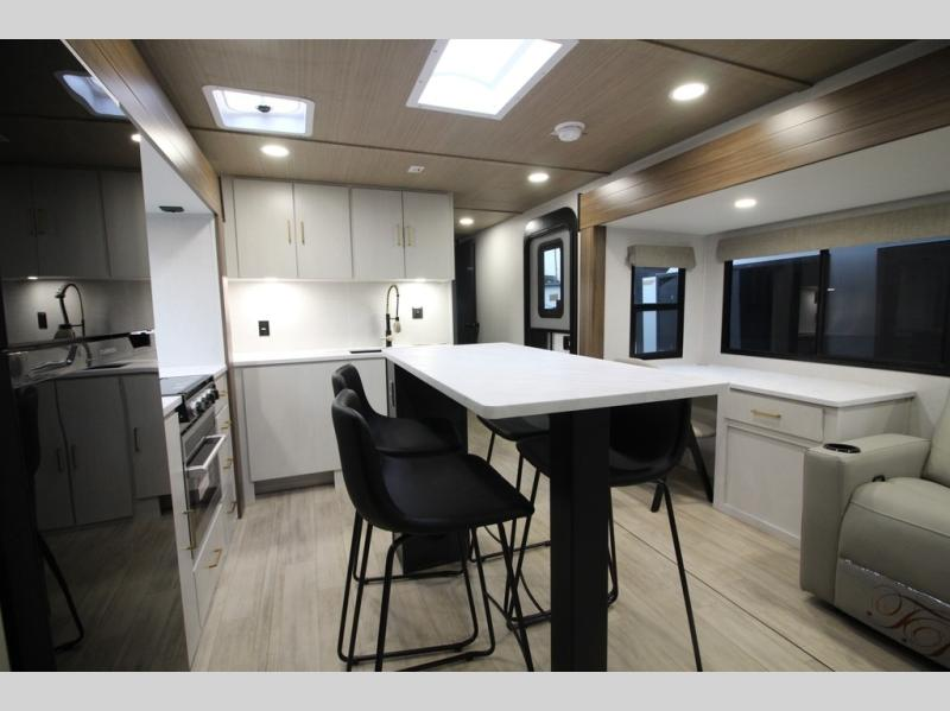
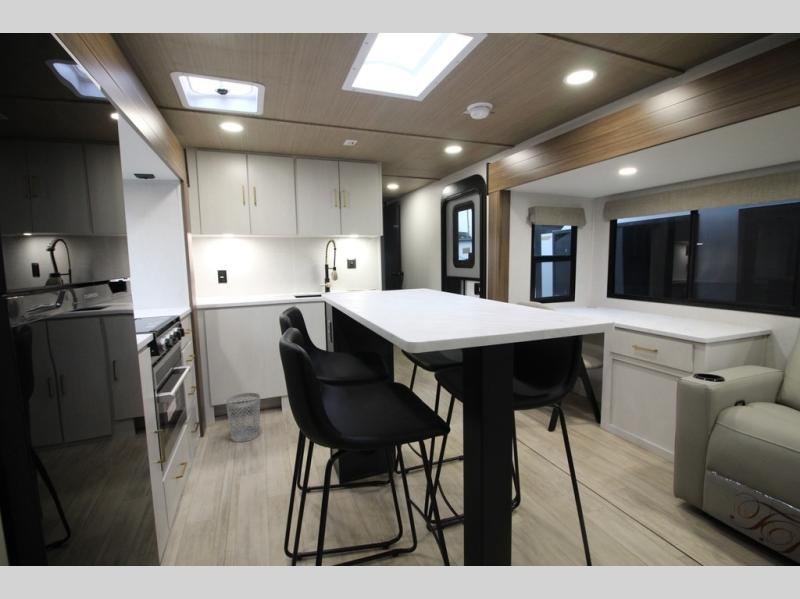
+ wastebasket [225,392,261,443]
